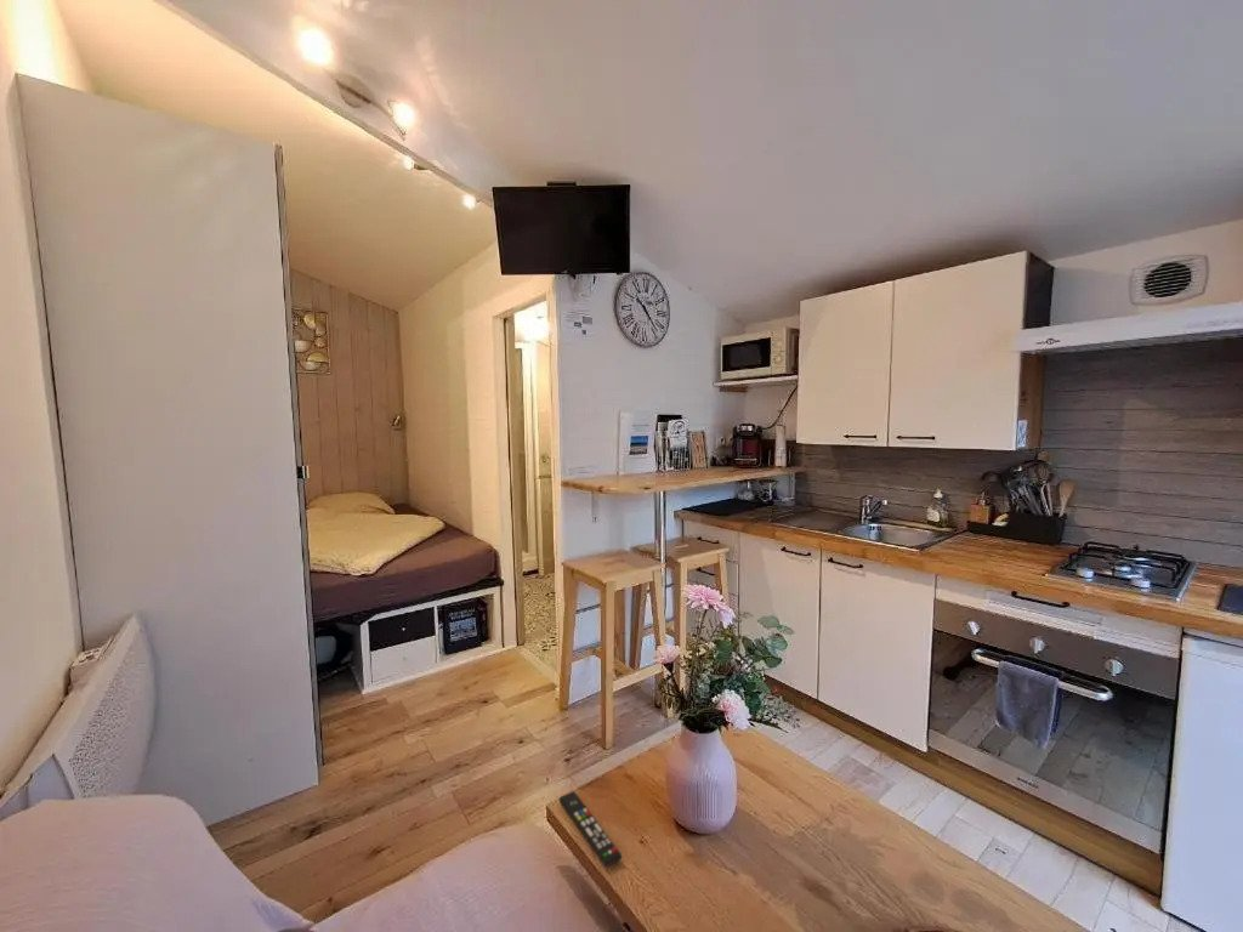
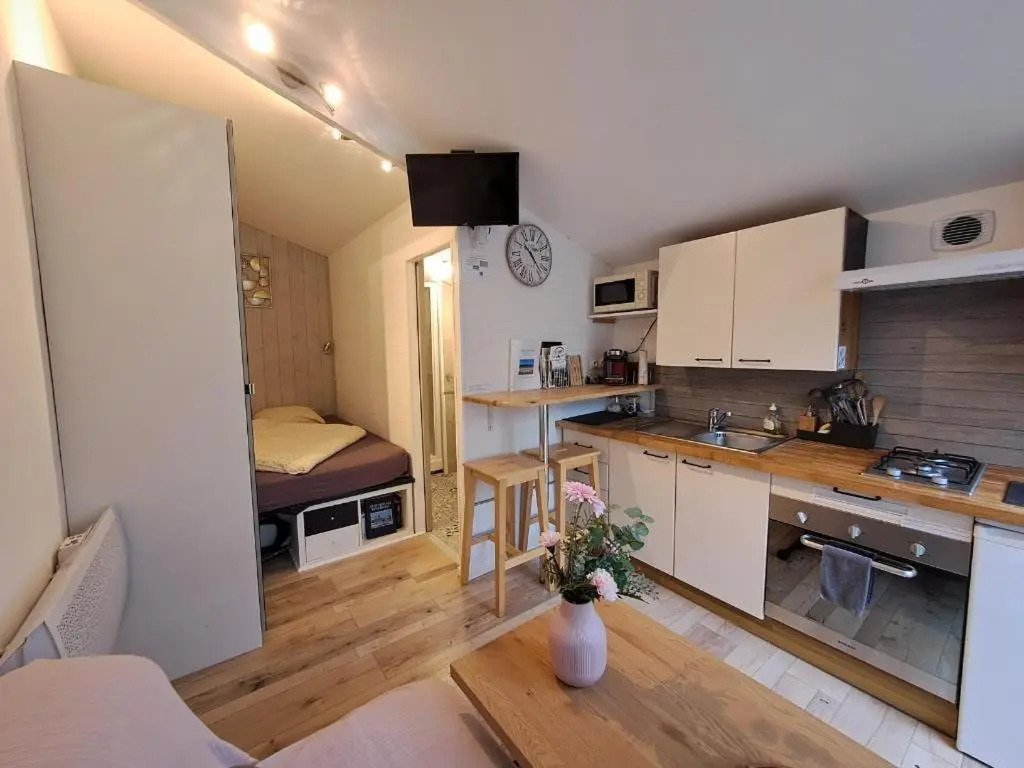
- remote control [557,790,623,869]
